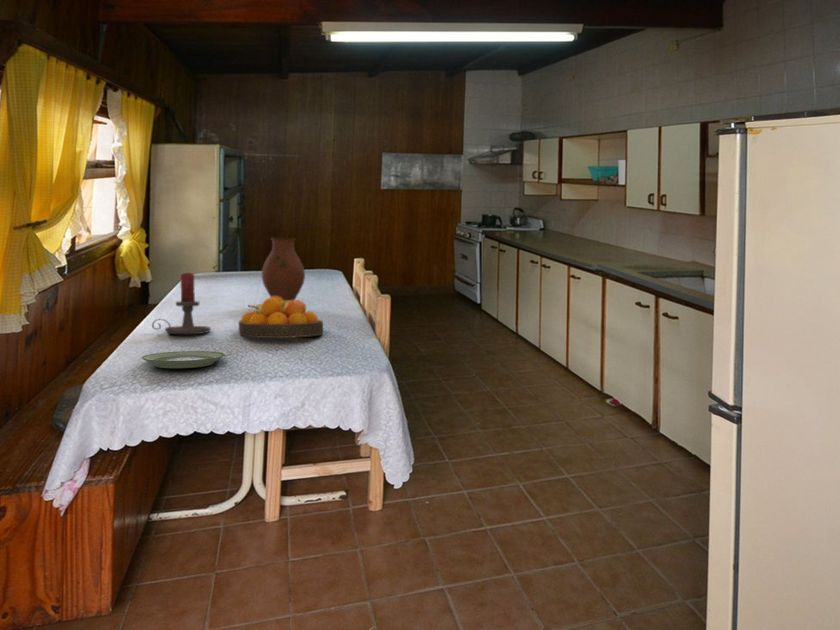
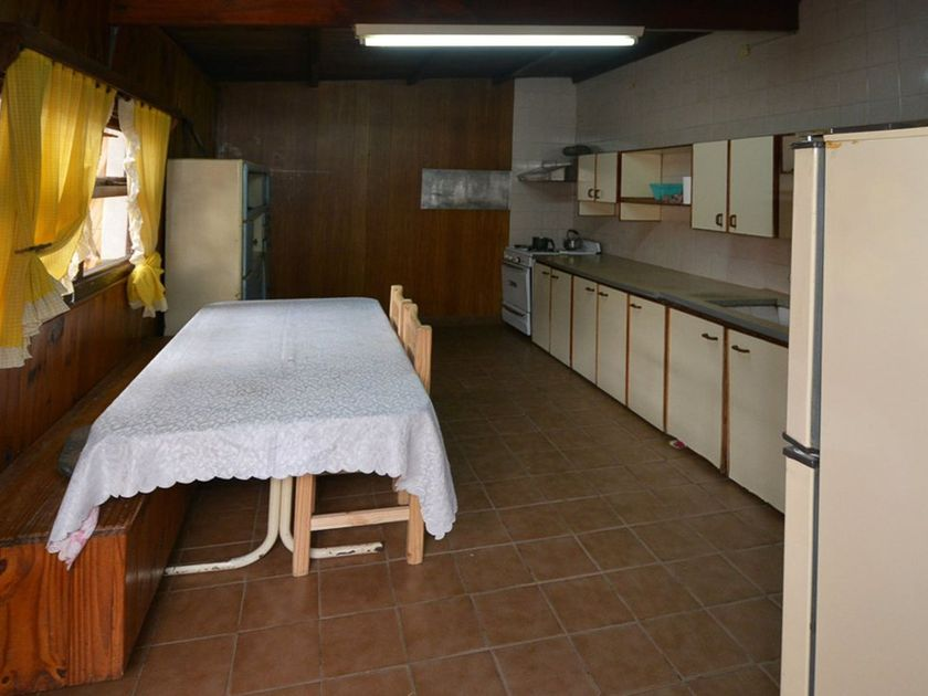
- fruit bowl [238,296,324,339]
- vase [261,237,306,301]
- candle holder [151,272,212,335]
- plate [141,350,226,369]
